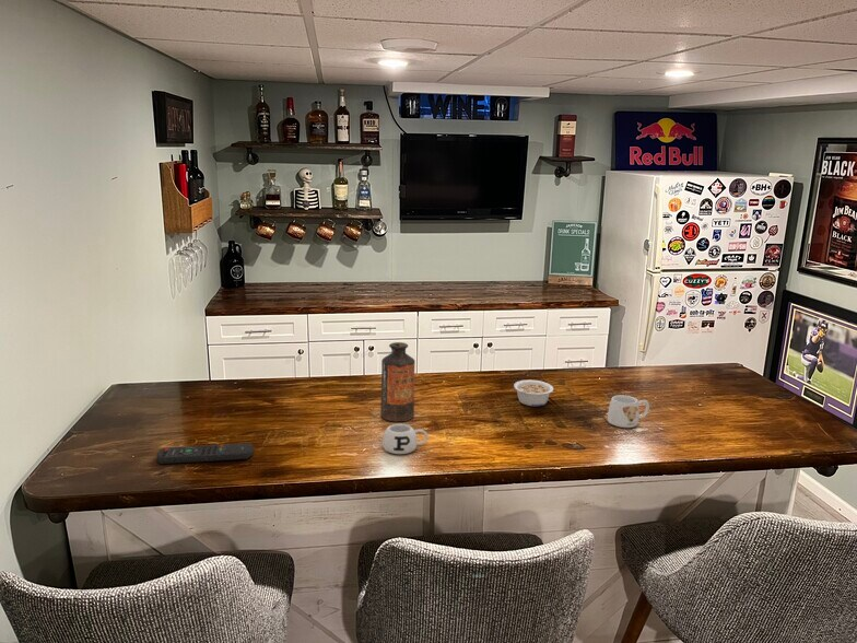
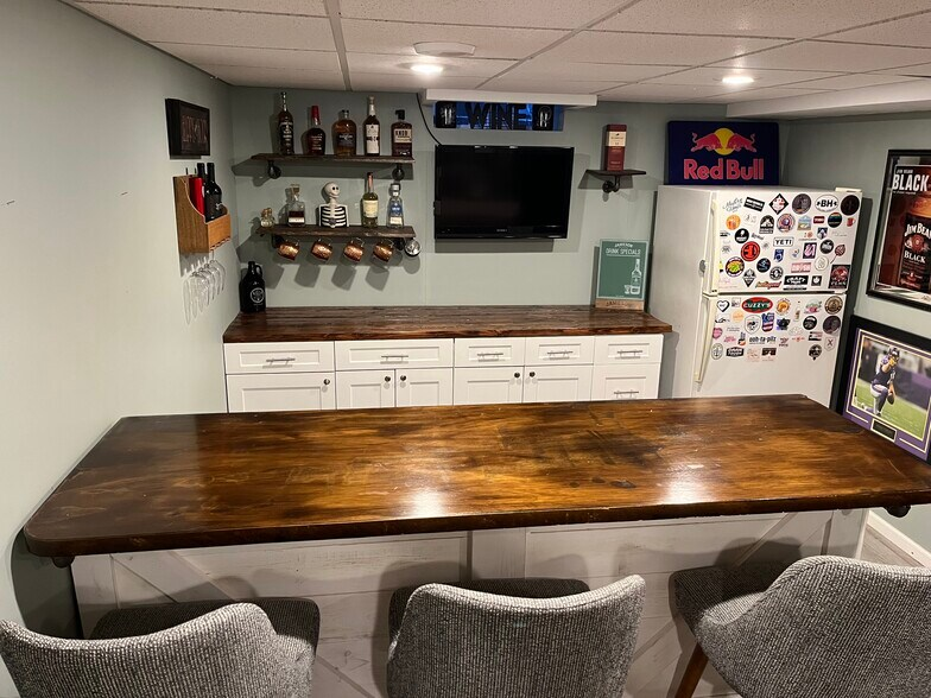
- remote control [156,442,254,465]
- bottle [379,341,416,423]
- legume [513,378,554,408]
- mug [607,394,650,429]
- mug [381,422,428,455]
